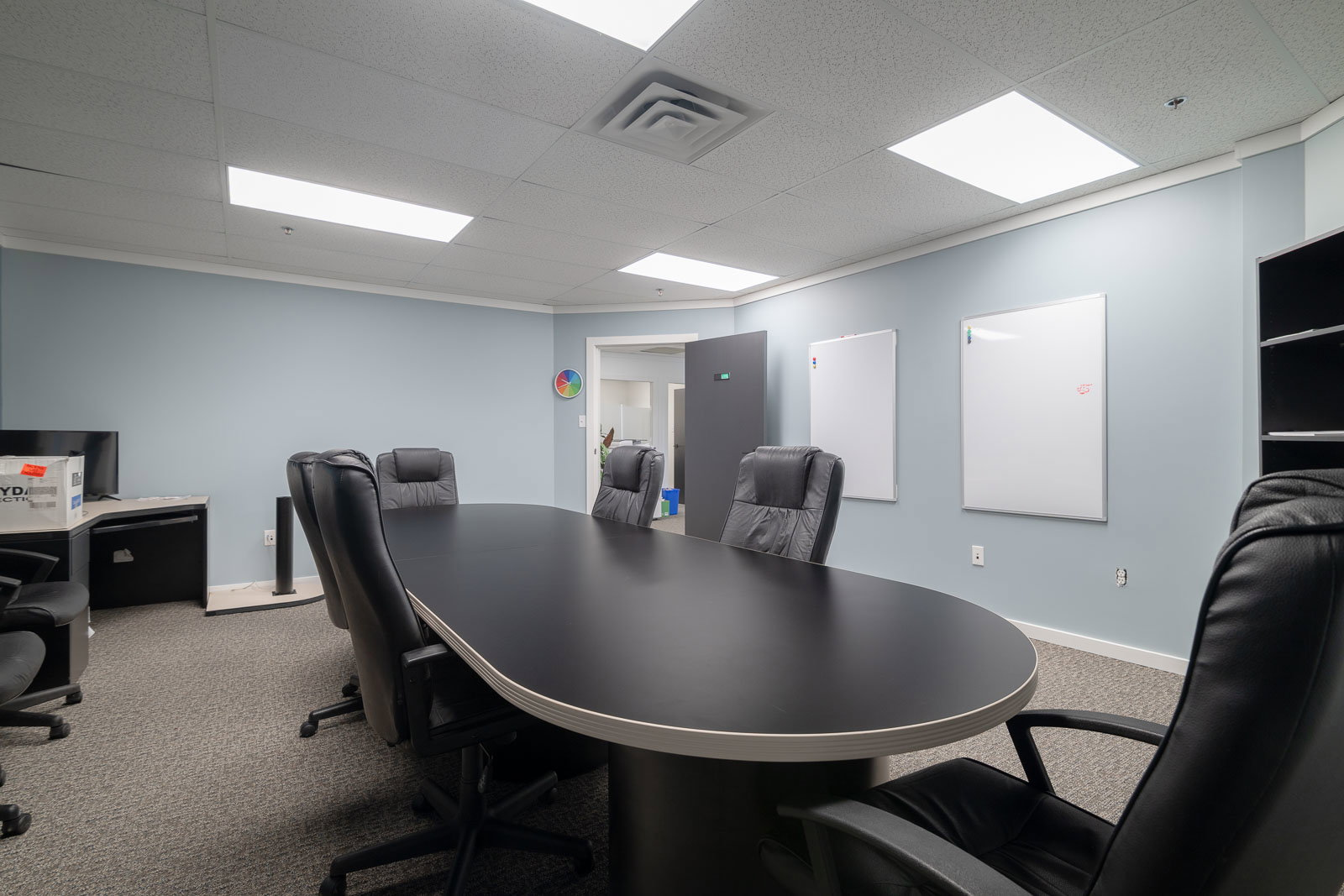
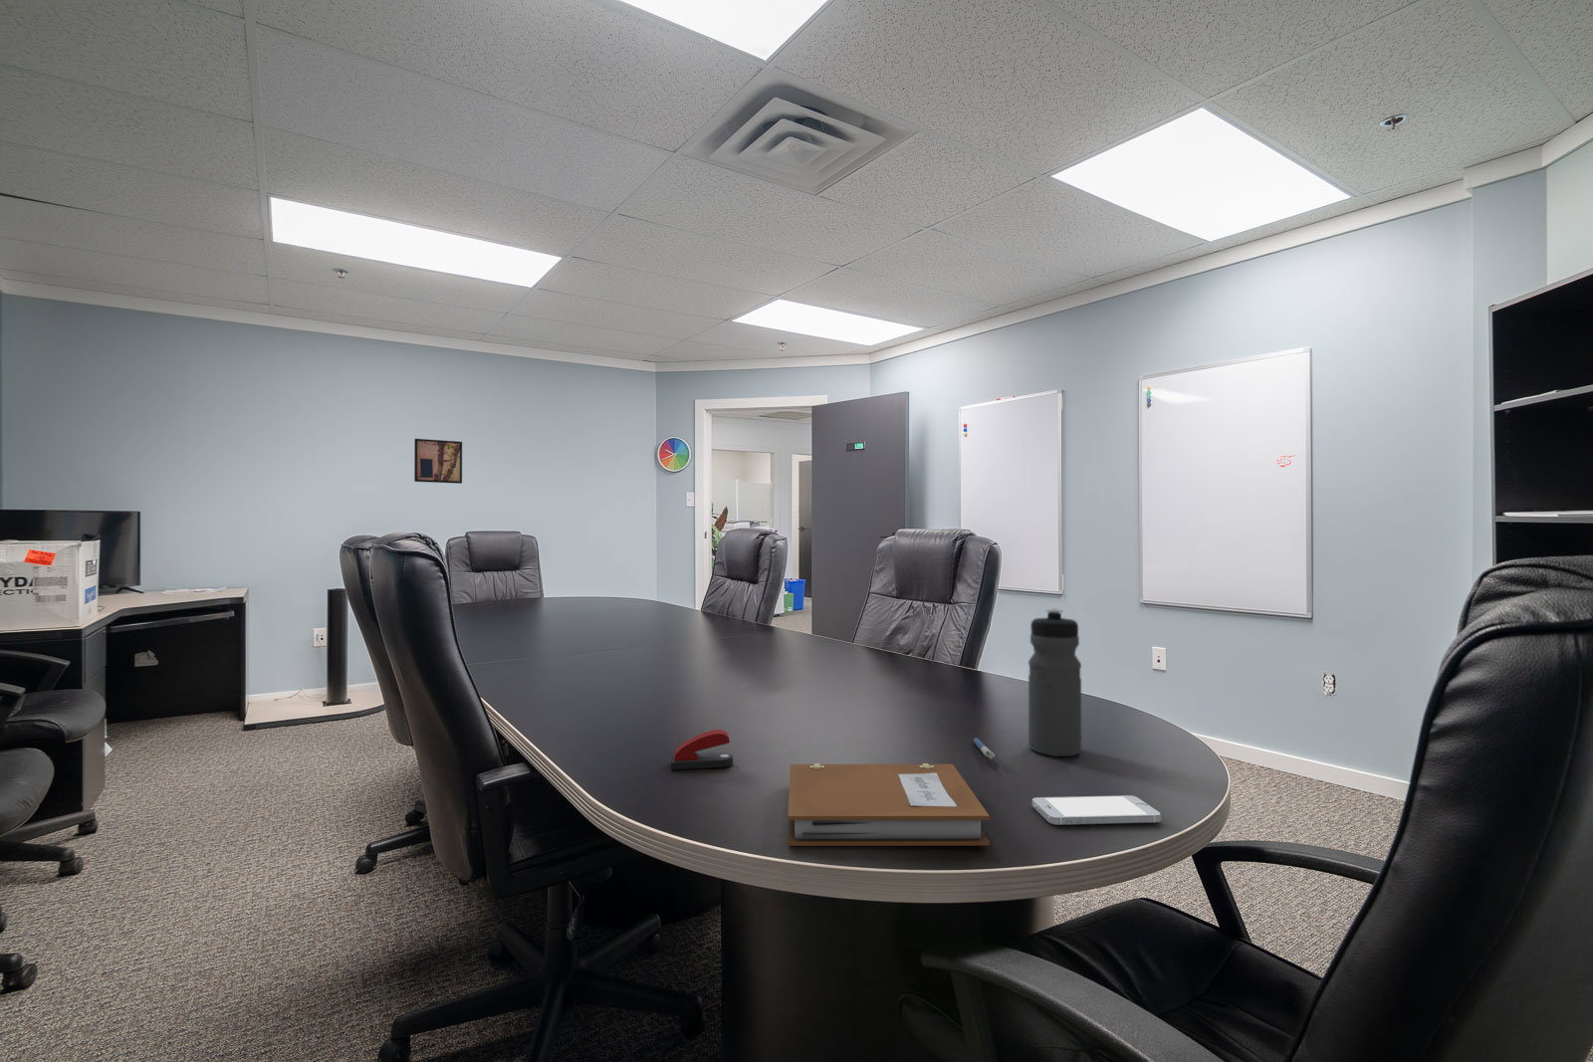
+ stapler [670,729,734,770]
+ smartphone [1031,794,1162,826]
+ notebook [787,762,991,847]
+ wall art [414,437,463,485]
+ pen [973,737,996,761]
+ water bottle [1028,608,1082,757]
